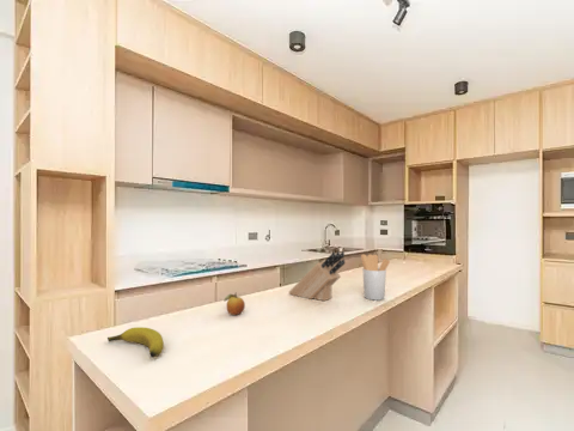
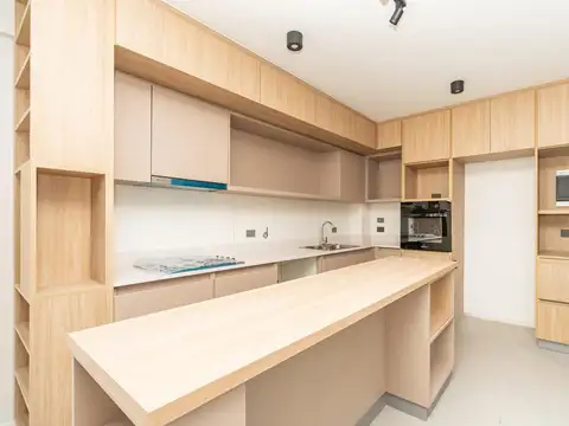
- fruit [224,293,246,316]
- banana [106,326,165,358]
- utensil holder [360,253,391,302]
- knife block [288,250,347,302]
